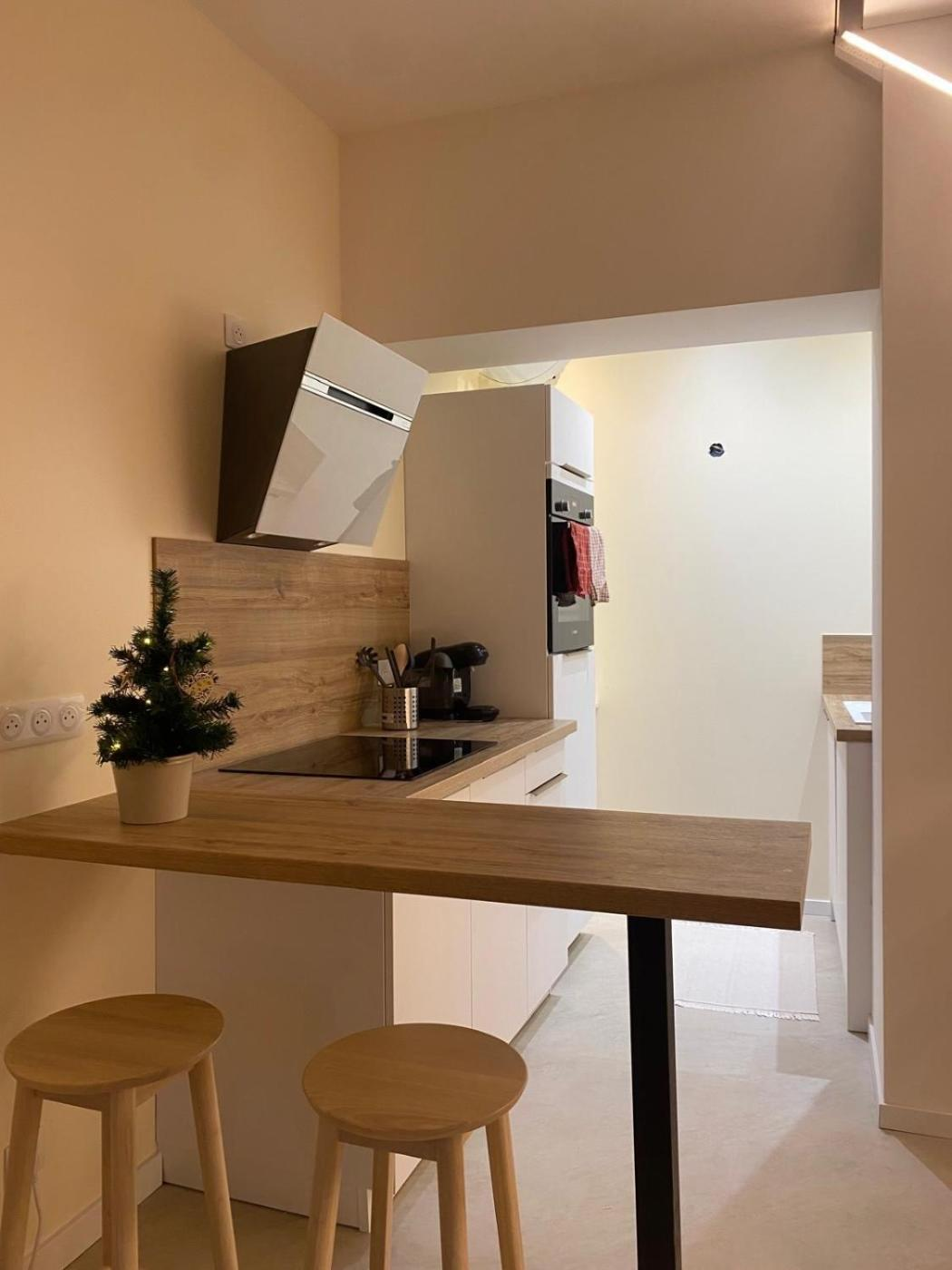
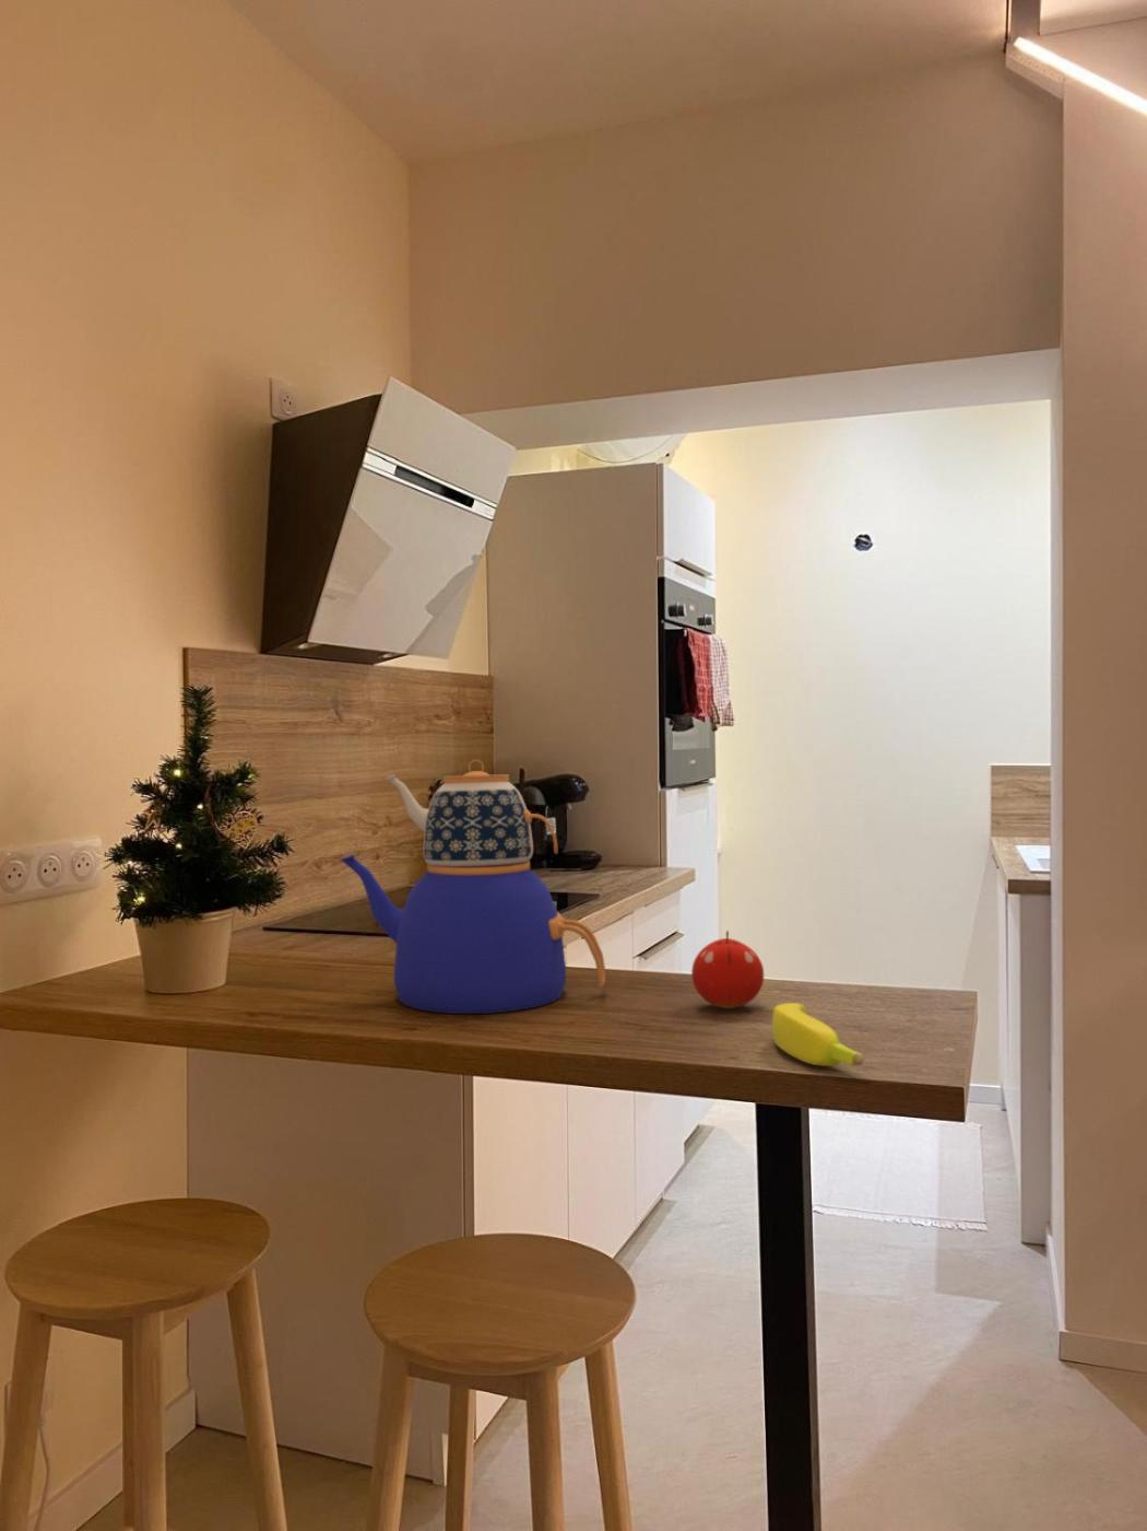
+ fruit [690,929,765,1009]
+ teapot [339,759,606,1015]
+ banana [771,1002,865,1067]
